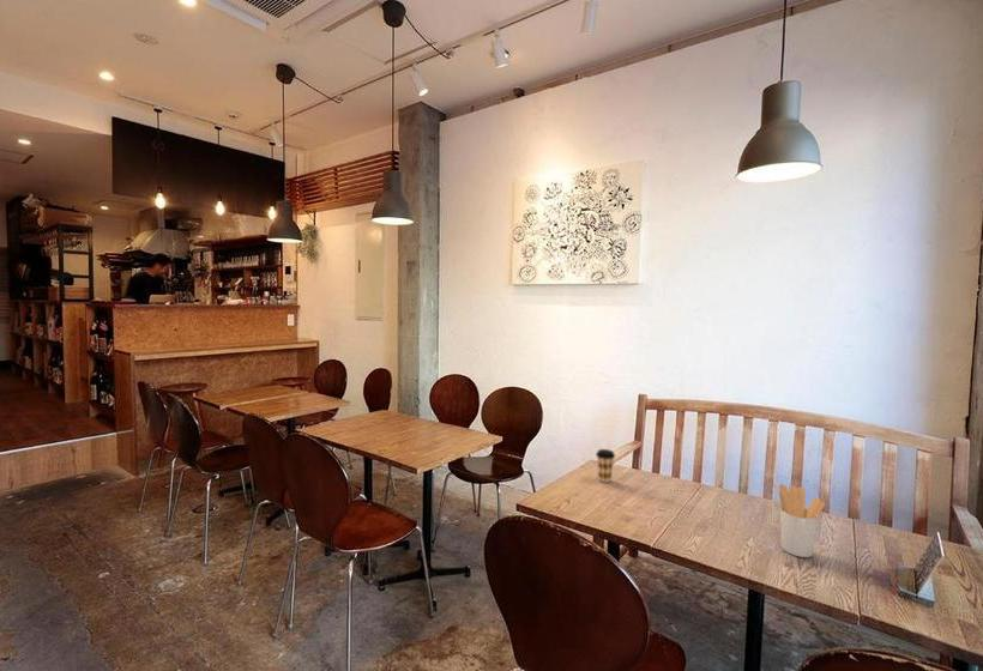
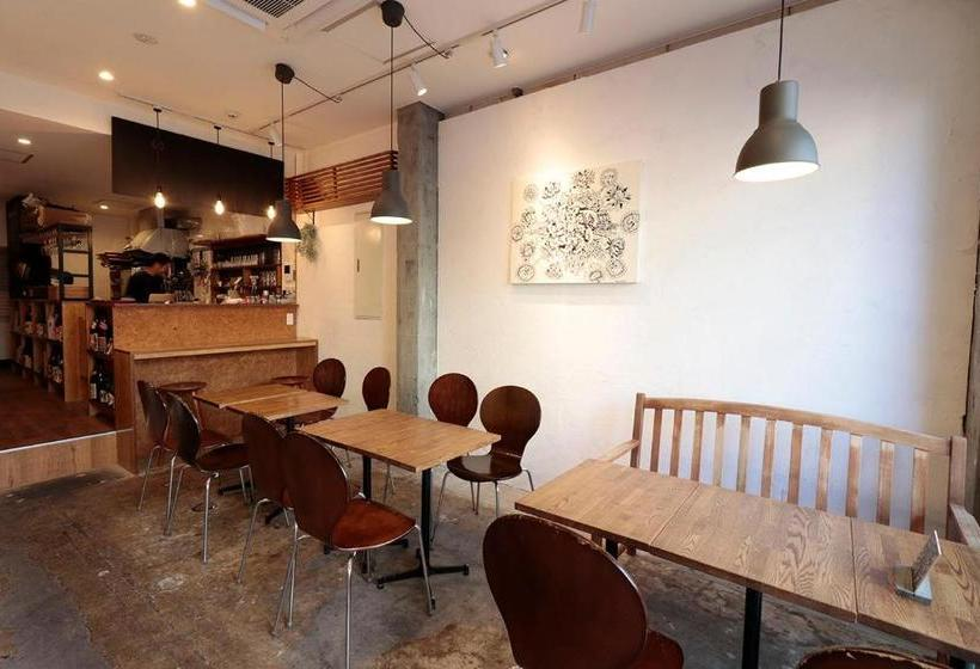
- utensil holder [778,483,826,558]
- coffee cup [595,448,616,483]
